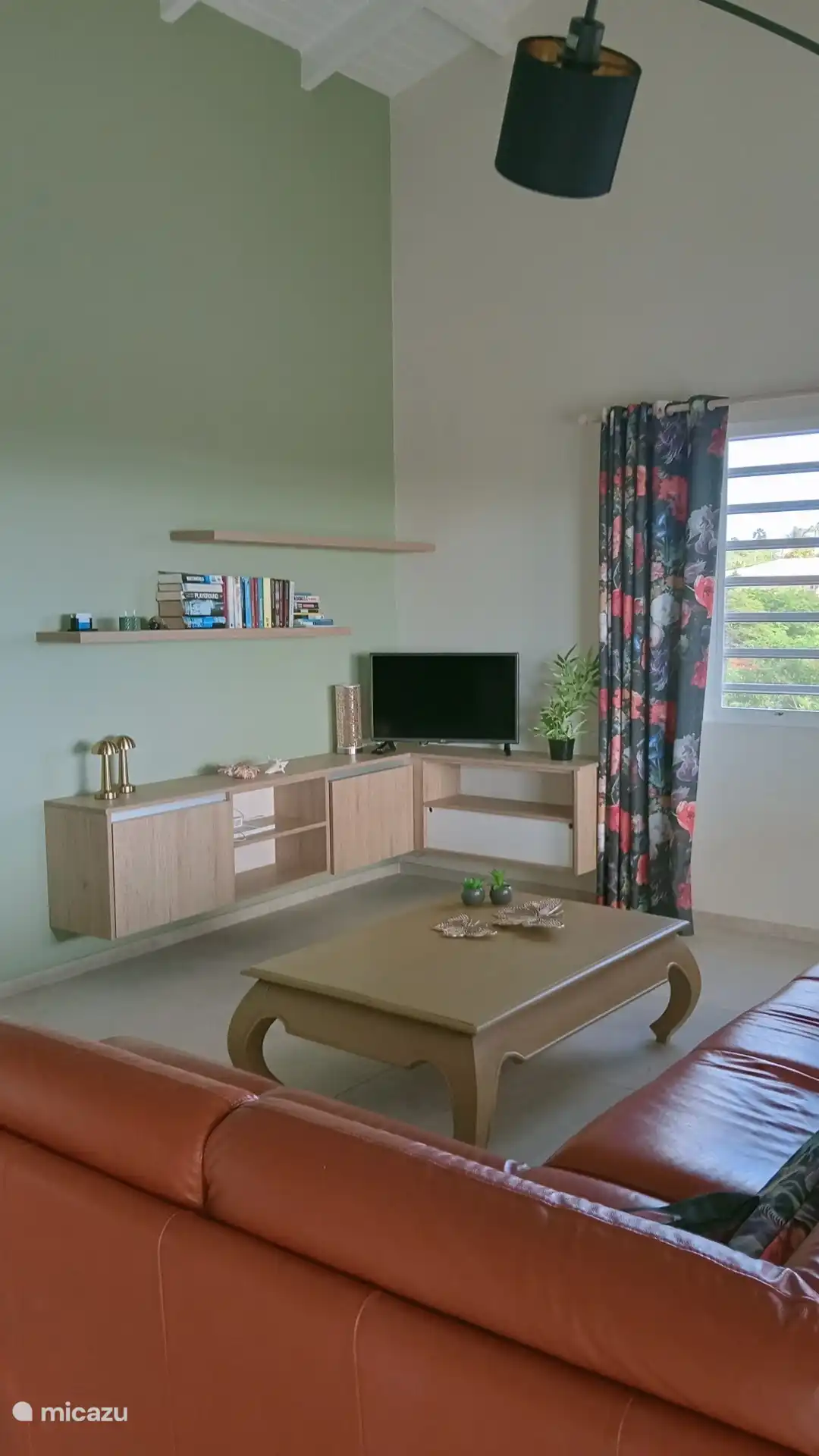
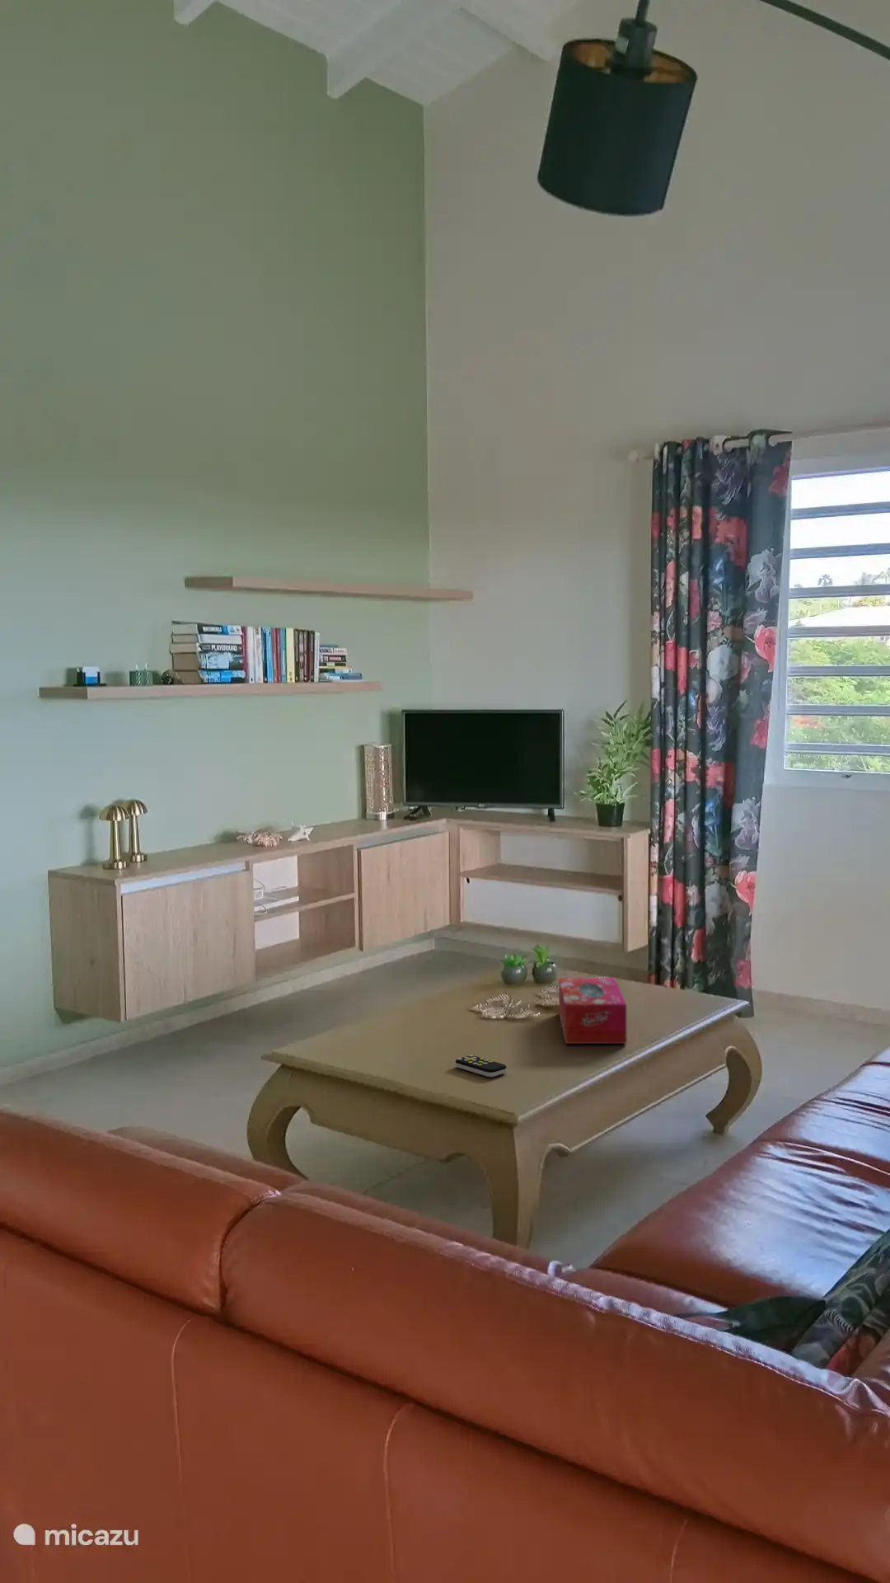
+ tissue box [557,977,627,1045]
+ remote control [455,1055,507,1077]
